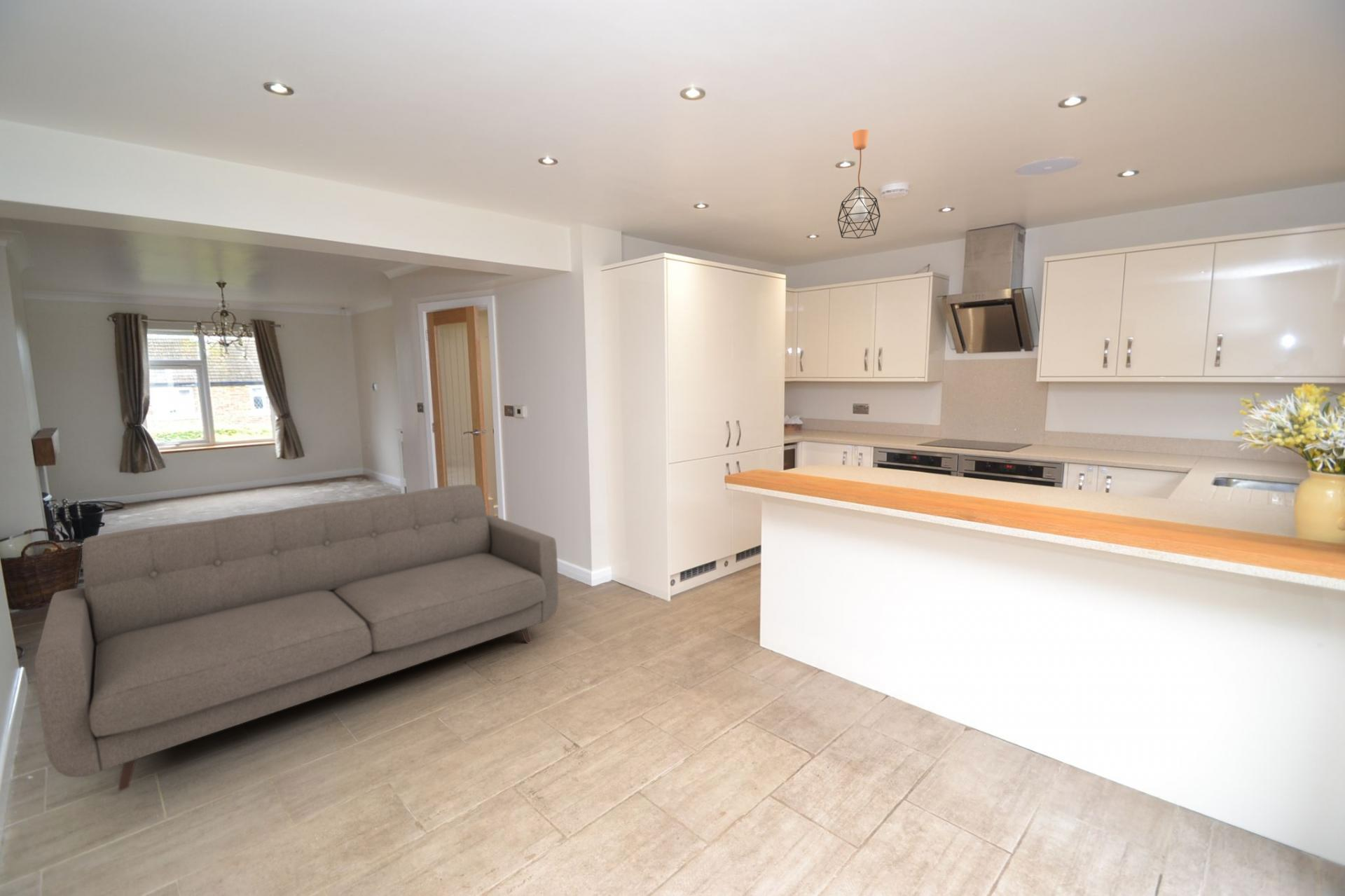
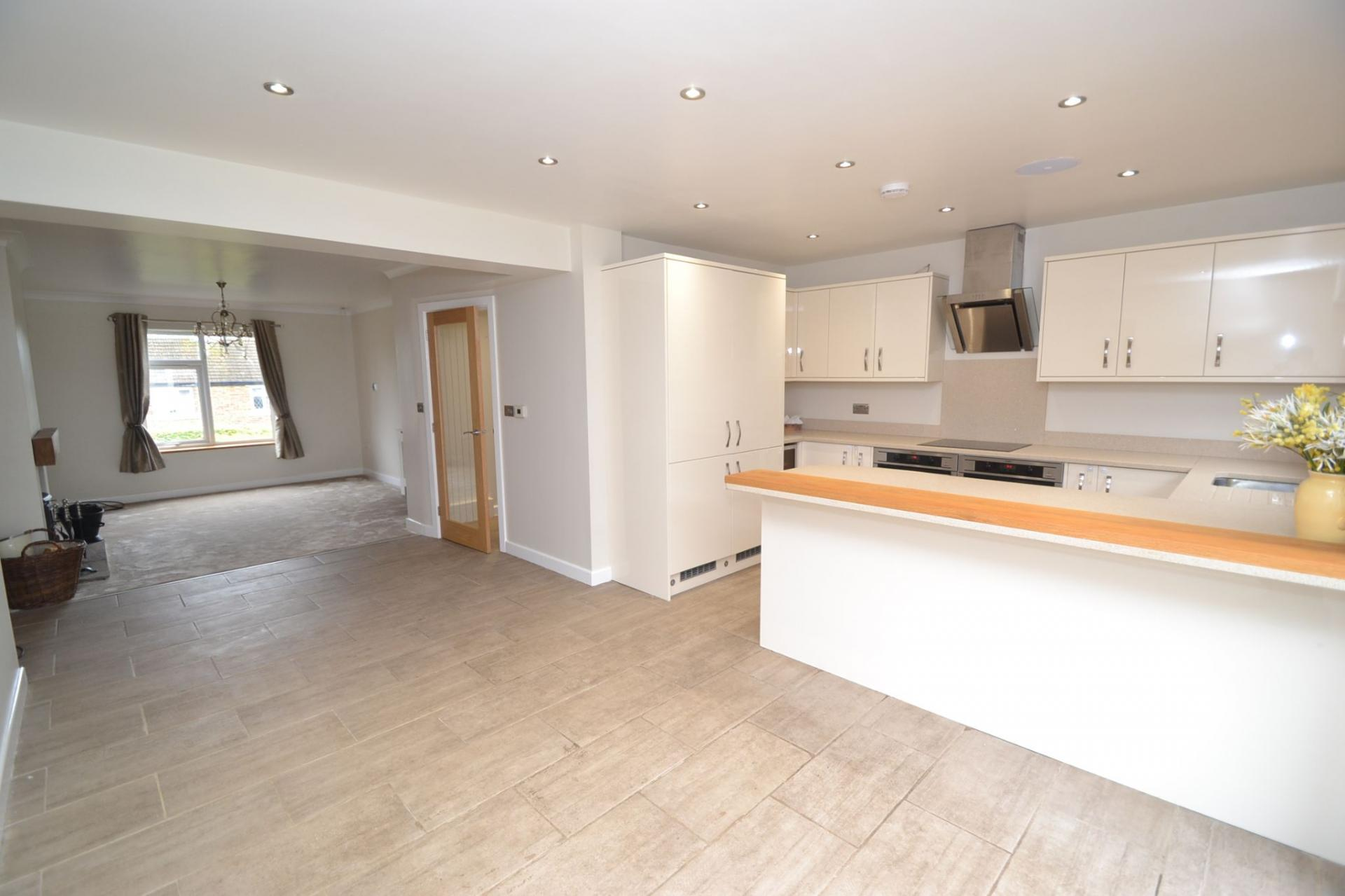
- pendant light [837,129,881,239]
- sofa [34,483,559,792]
